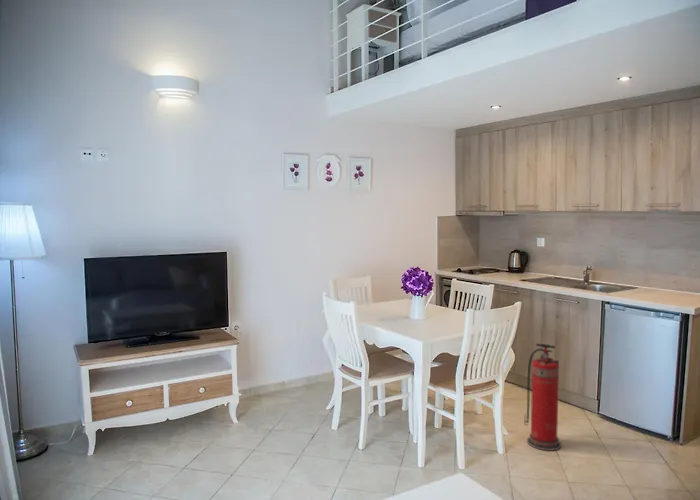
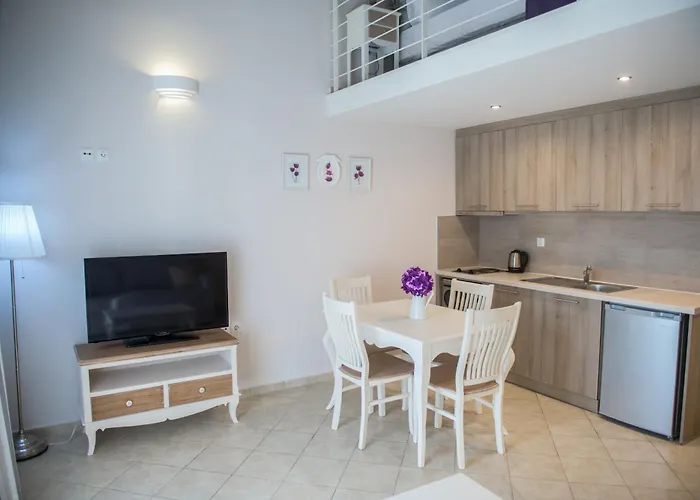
- fire extinguisher [524,343,562,452]
